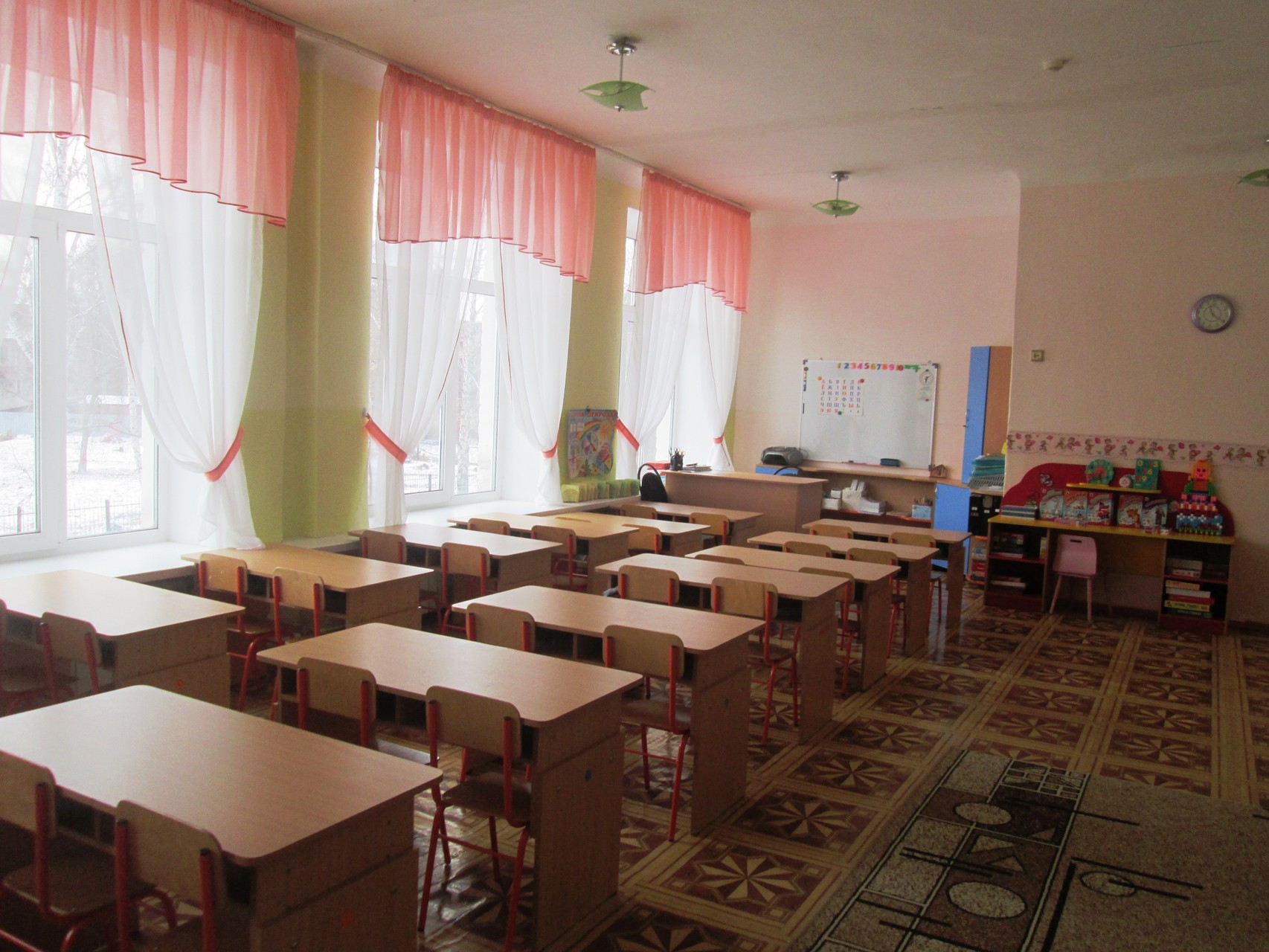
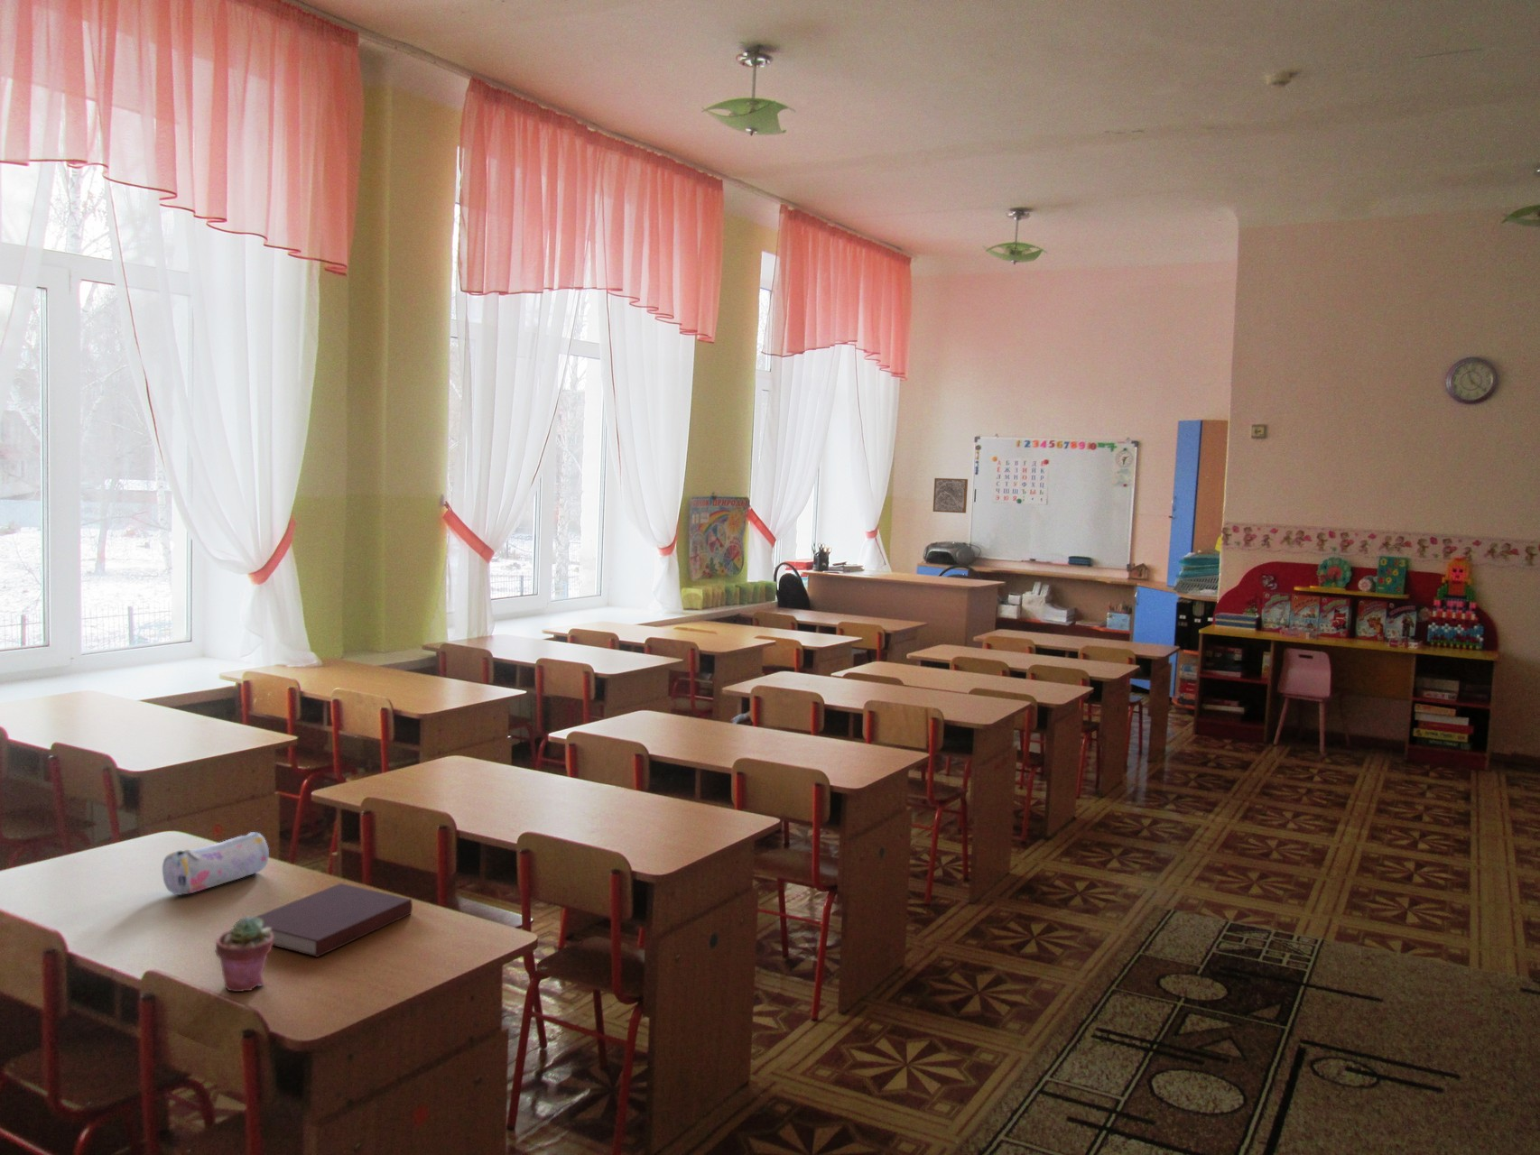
+ notebook [256,882,414,958]
+ pencil case [161,831,269,897]
+ potted succulent [215,916,273,992]
+ wall art [932,477,968,514]
